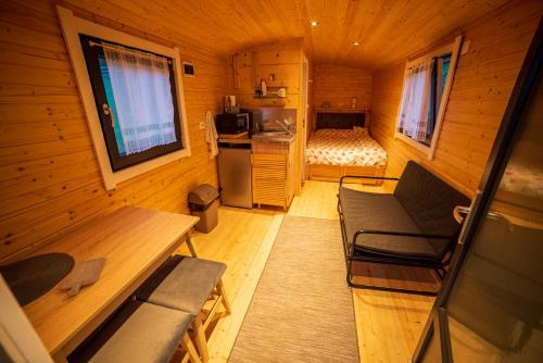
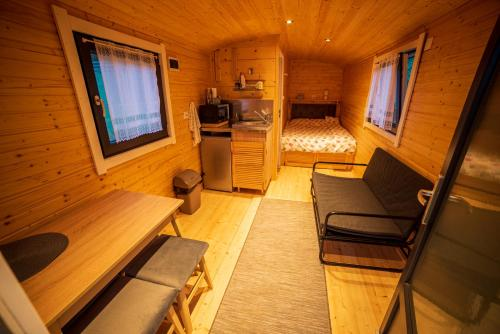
- chopping board [60,256,108,297]
